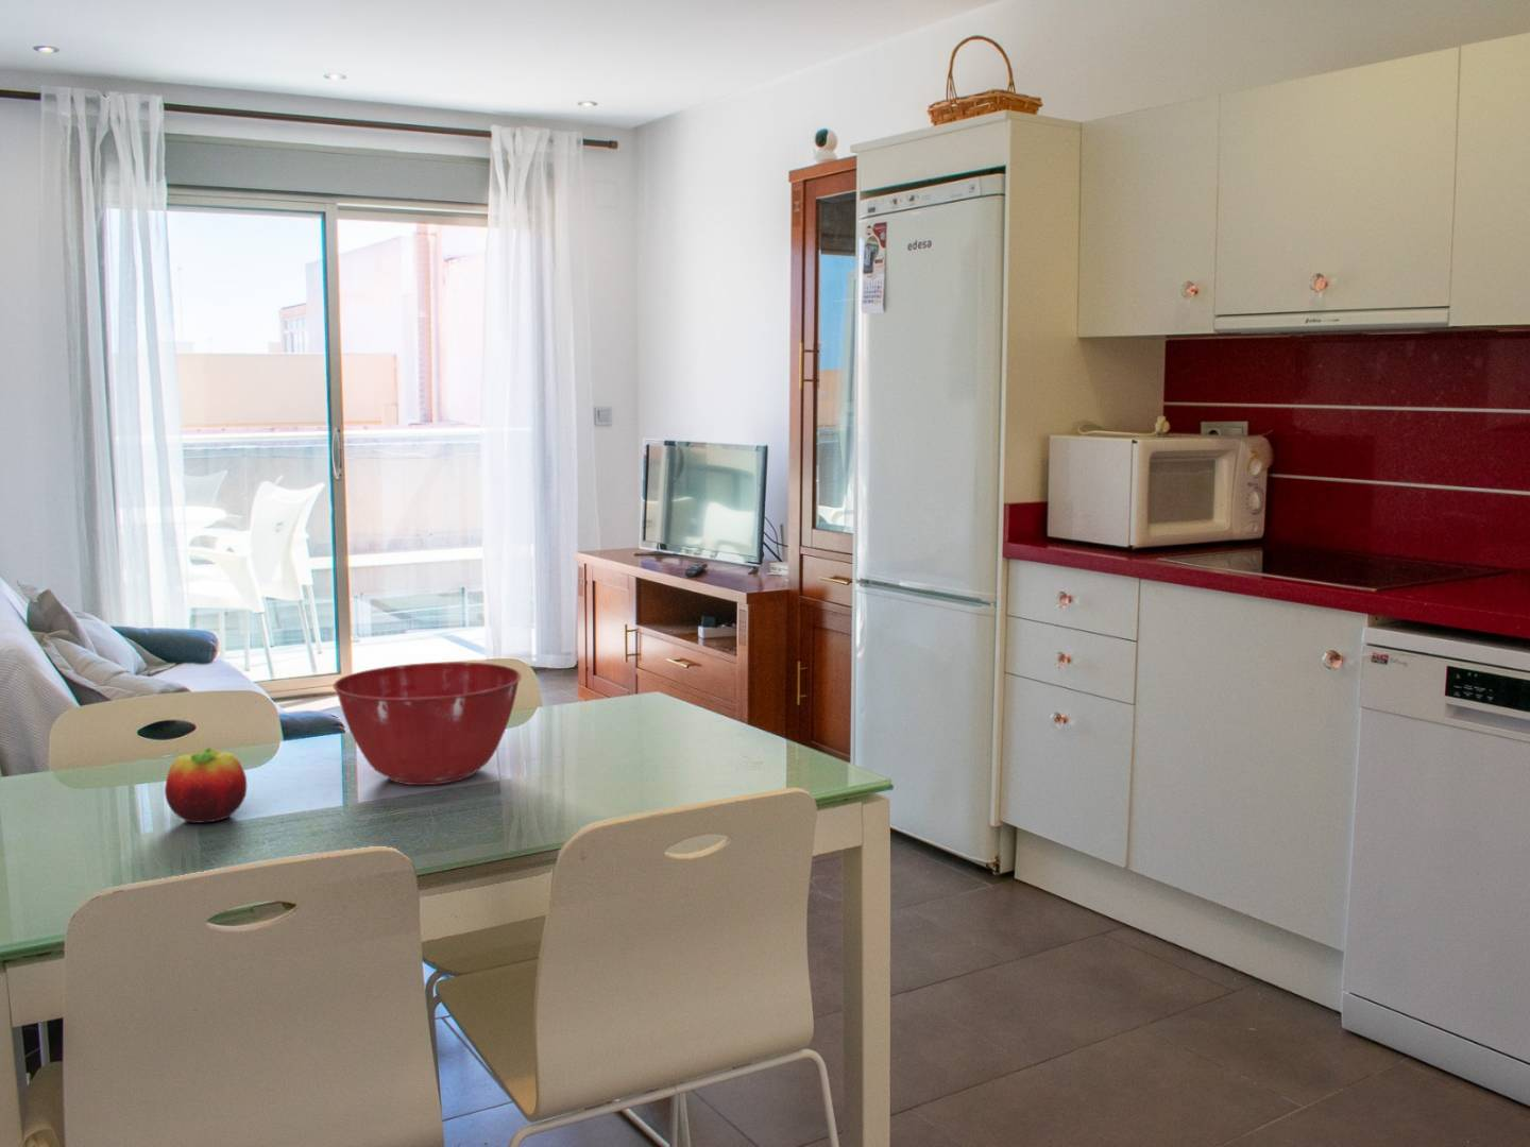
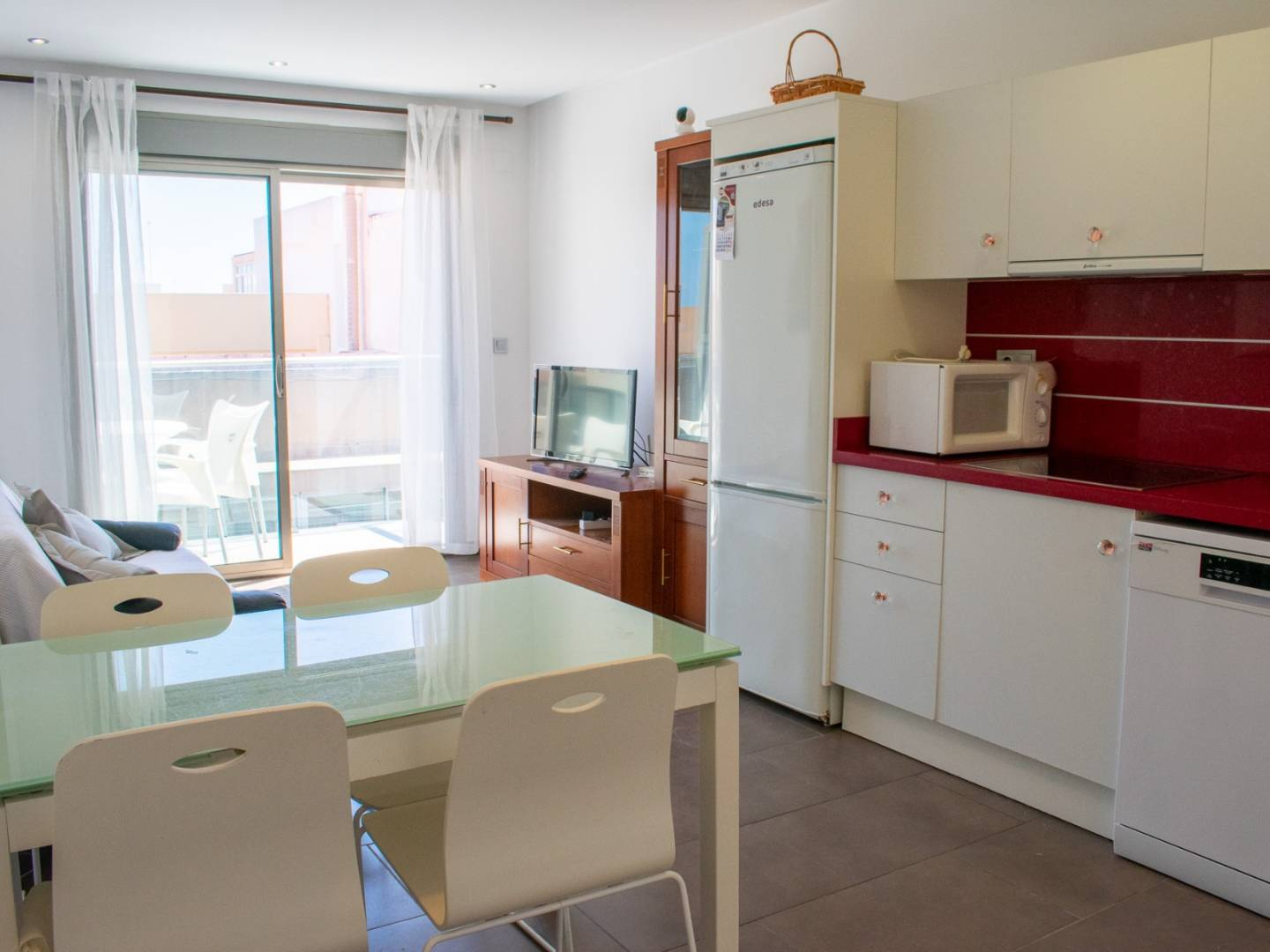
- mixing bowl [333,660,523,786]
- fruit [164,747,247,824]
